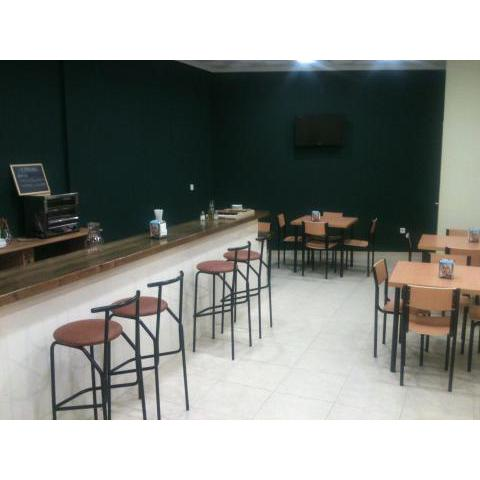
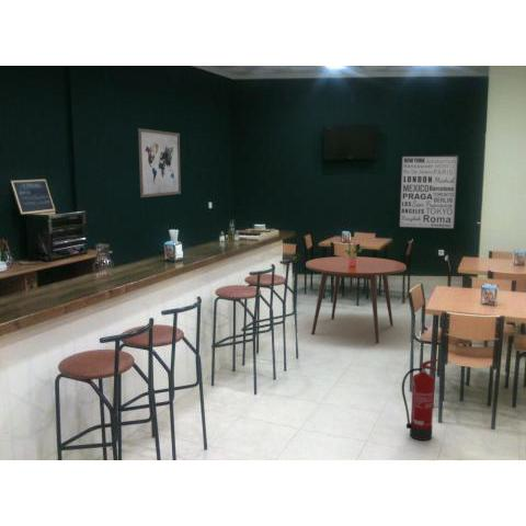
+ wall art [398,155,460,230]
+ fire extinguisher [401,357,439,442]
+ potted plant [343,240,366,266]
+ dining table [305,255,407,344]
+ wall art [137,127,182,198]
